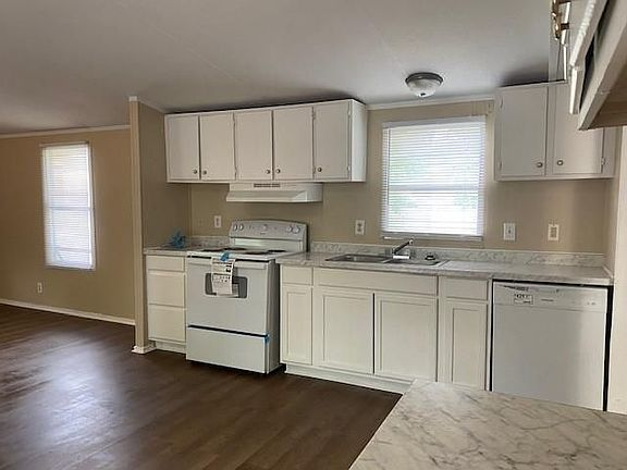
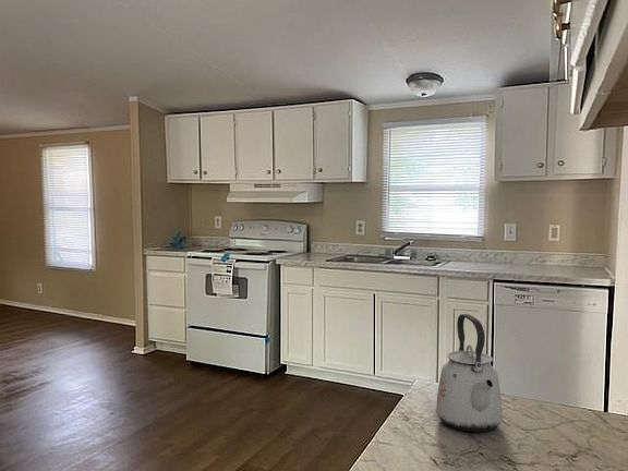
+ kettle [435,313,504,433]
